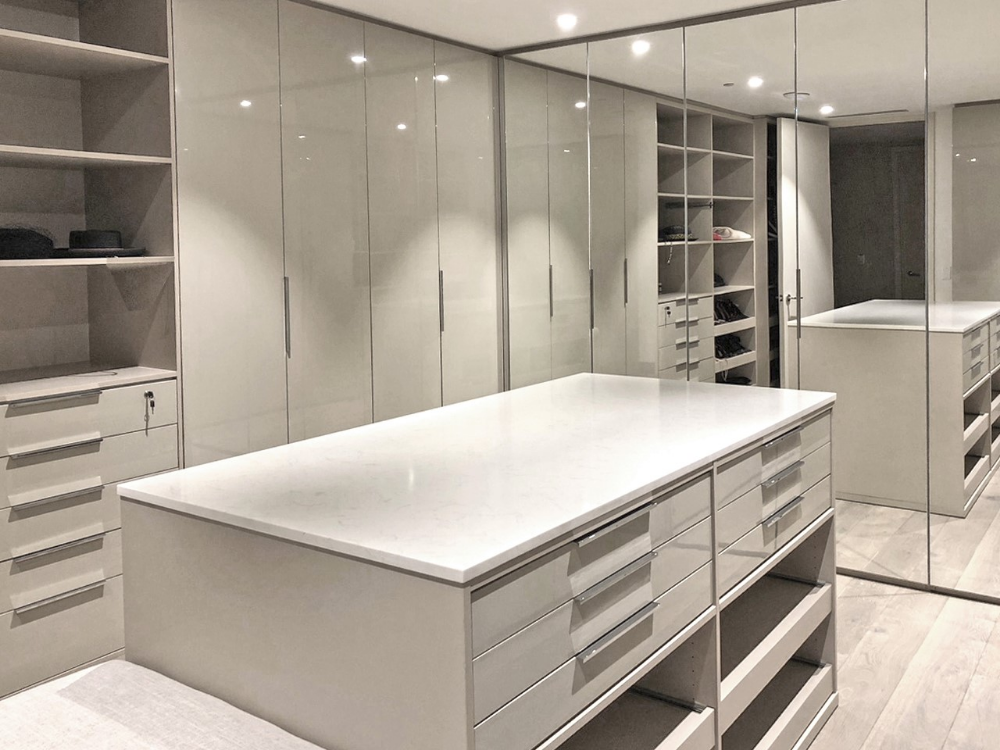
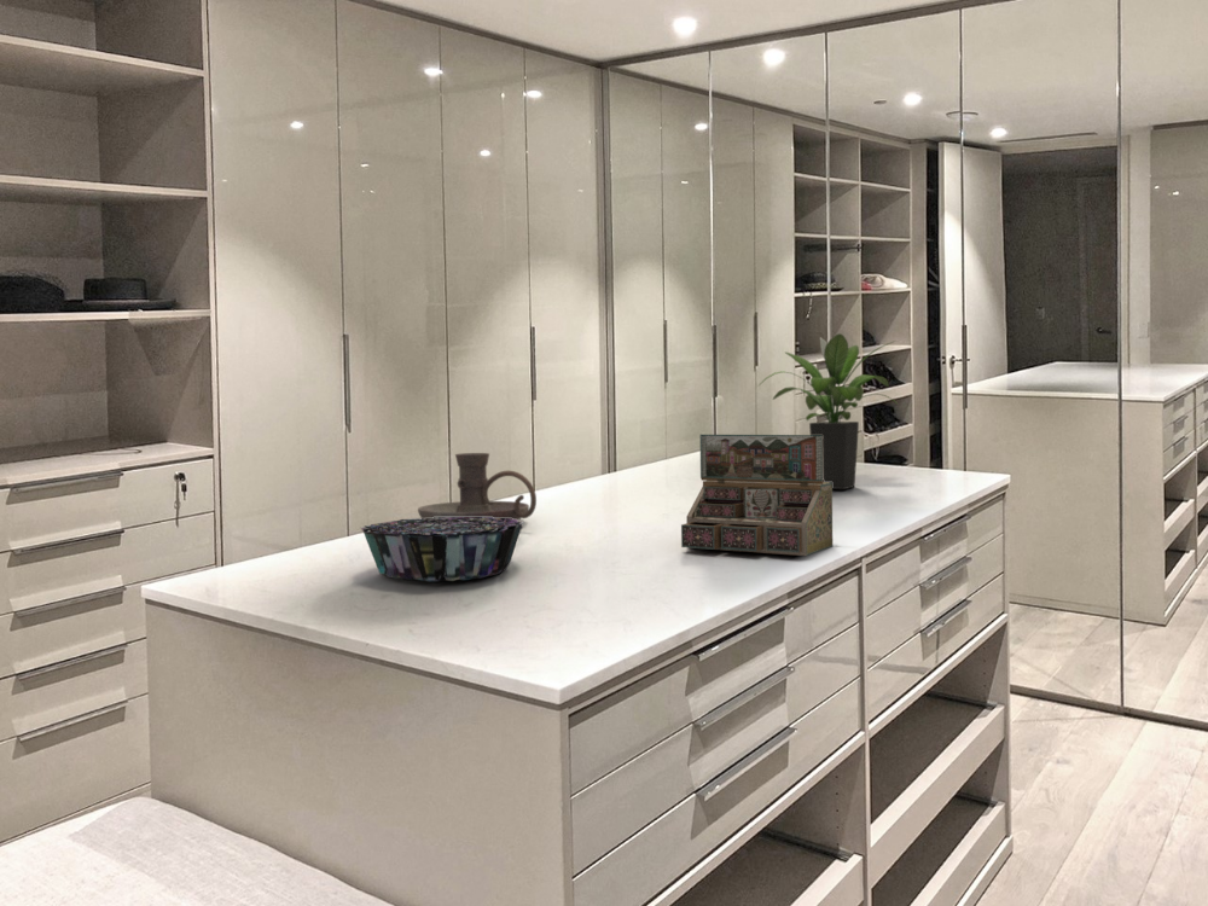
+ candle holder [417,452,538,521]
+ potted plant [757,332,896,490]
+ decorative bowl [360,517,525,583]
+ jewelry box [680,434,834,557]
